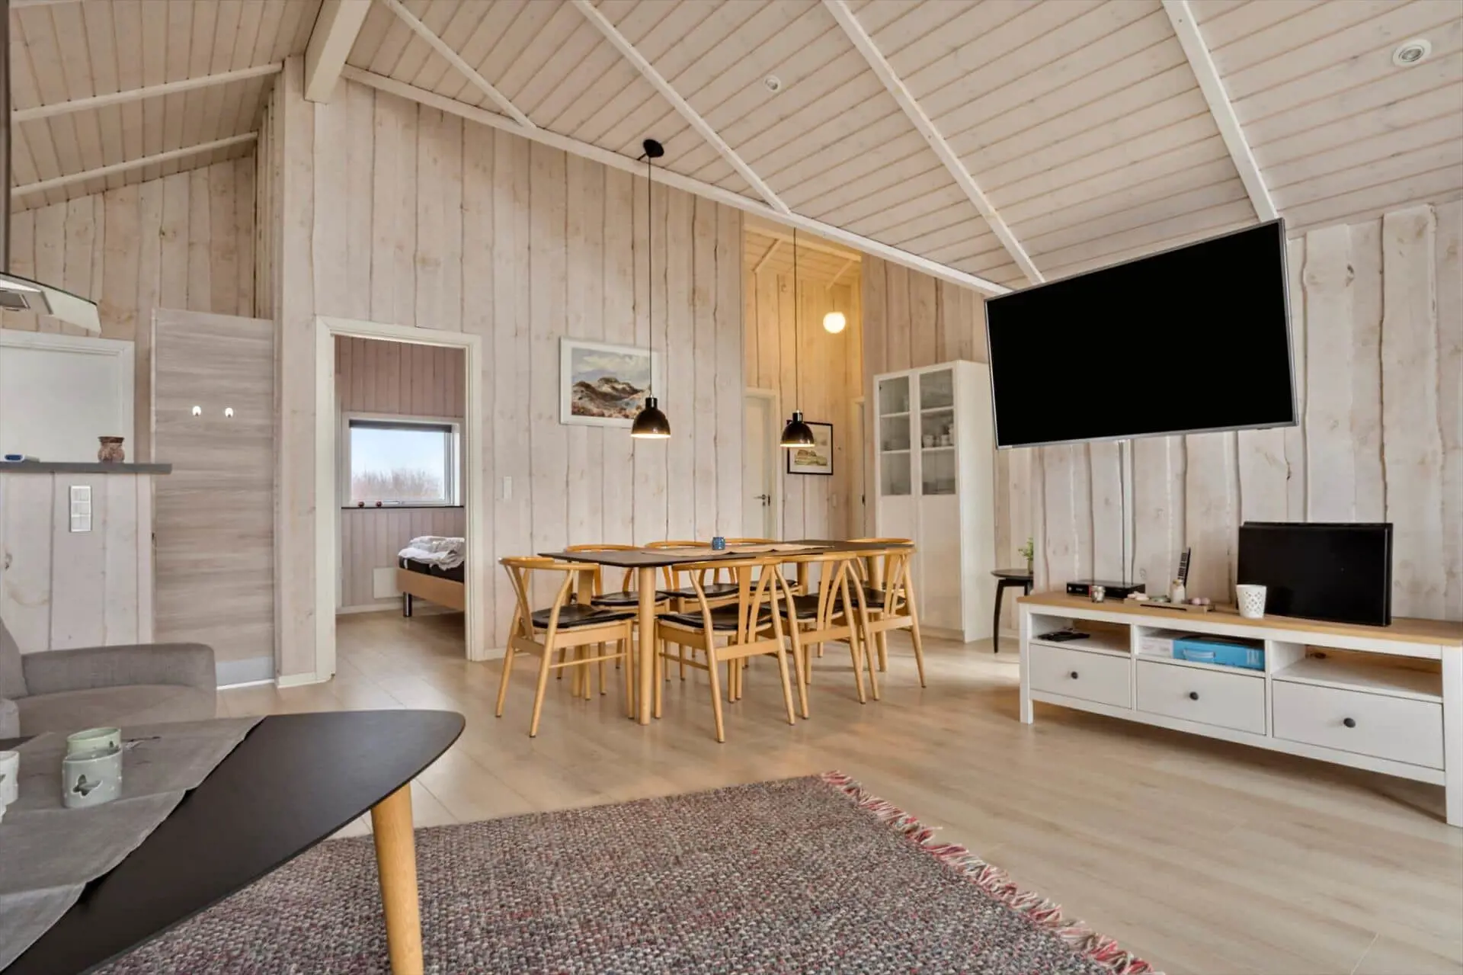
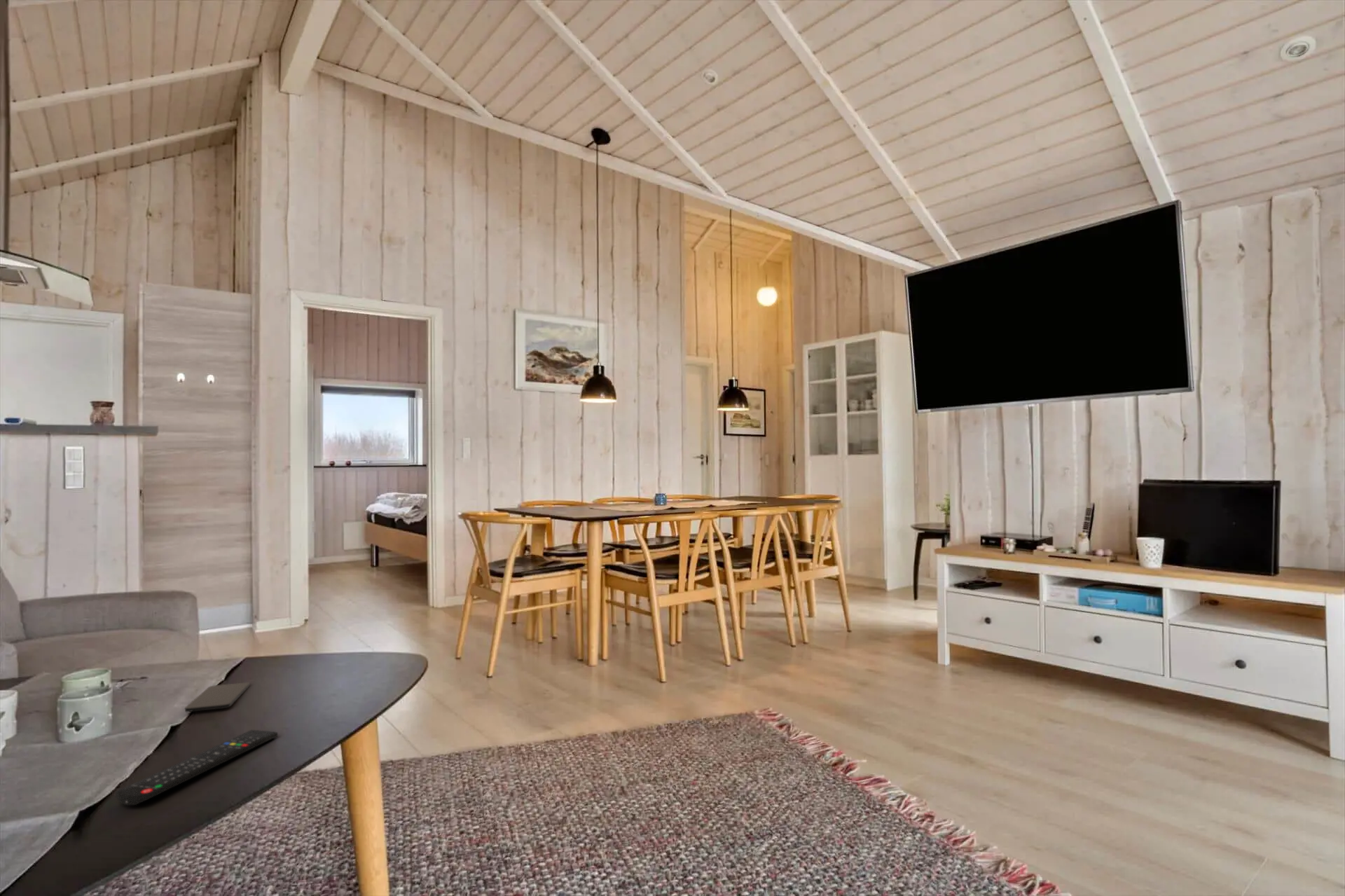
+ smartphone [184,682,250,712]
+ remote control [115,729,278,806]
